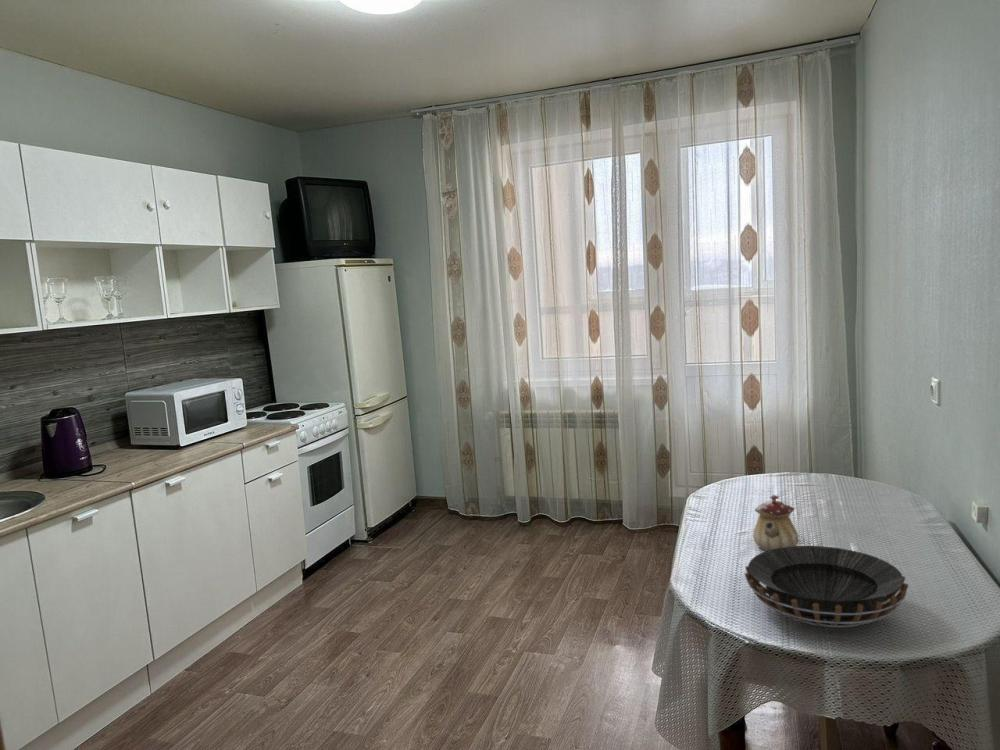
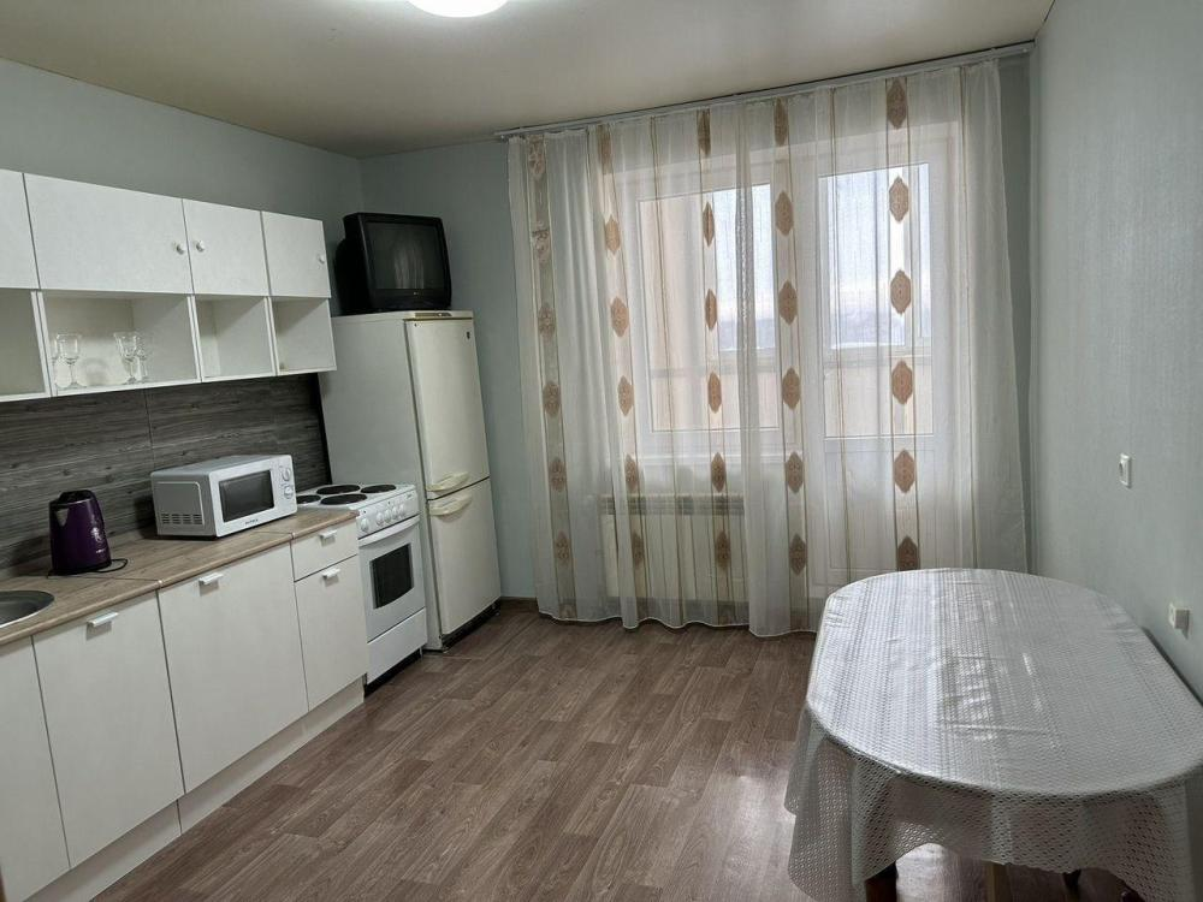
- teapot [752,494,800,551]
- decorative bowl [743,545,909,628]
